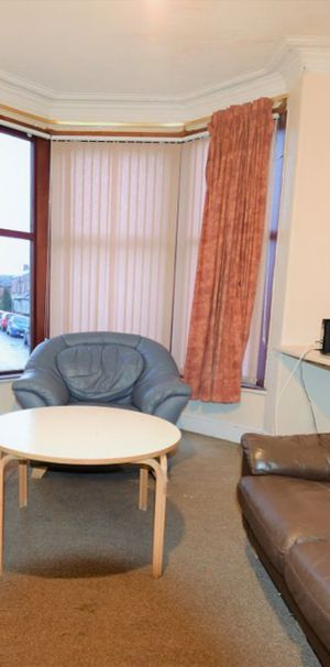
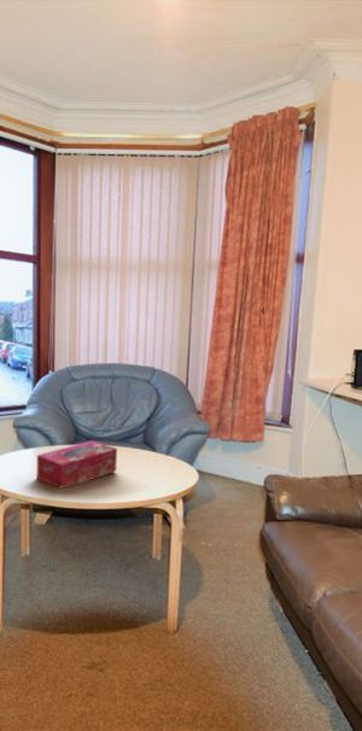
+ tissue box [36,439,118,490]
